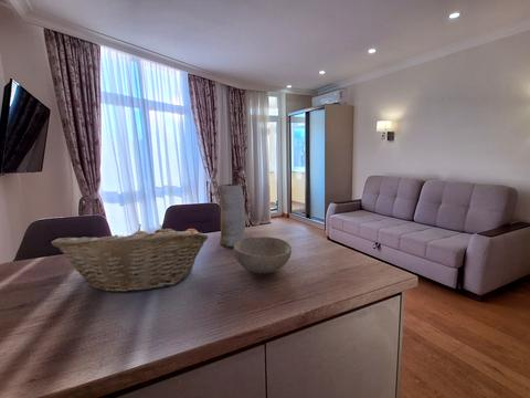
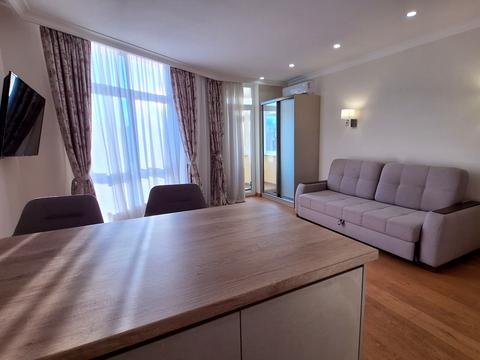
- bowl [233,235,293,274]
- vase [216,182,246,248]
- fruit basket [50,223,210,294]
